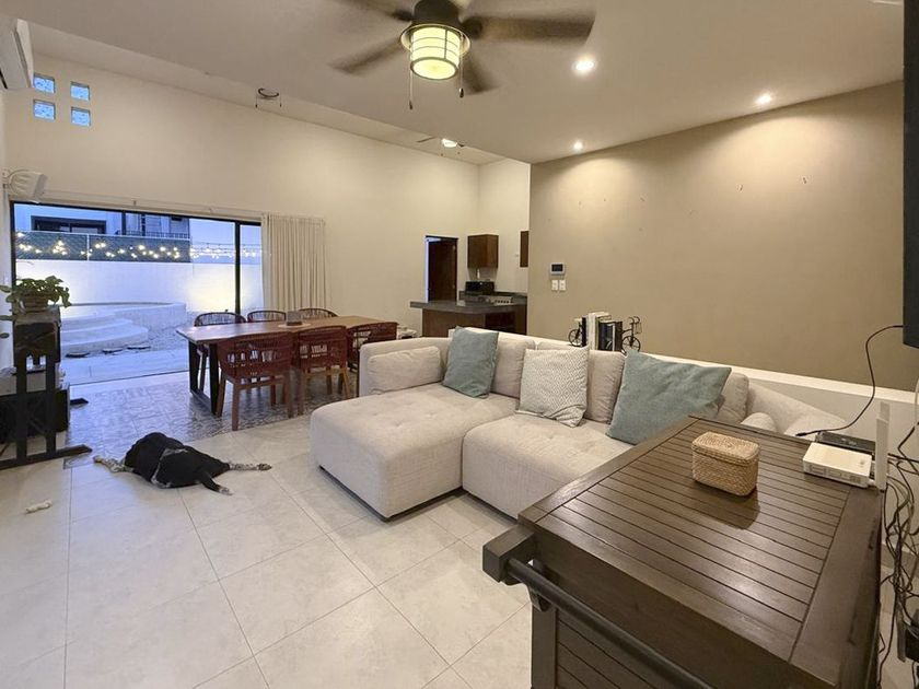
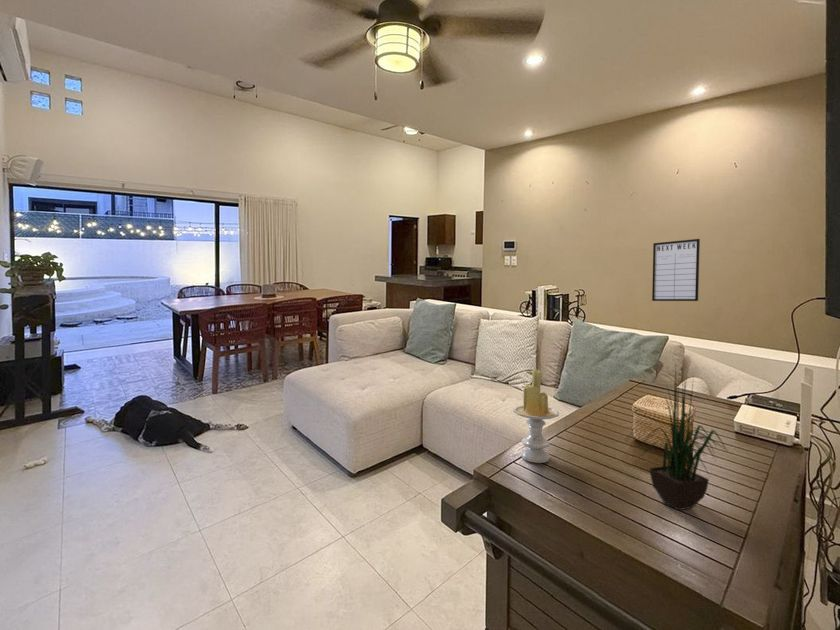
+ writing board [651,238,701,302]
+ potted plant [638,364,733,511]
+ candle [512,369,560,464]
